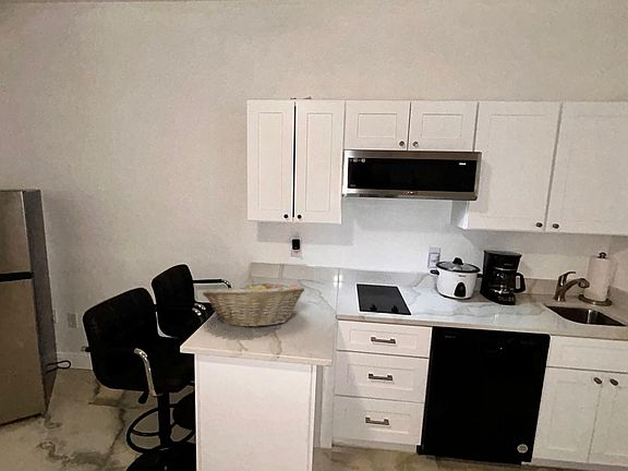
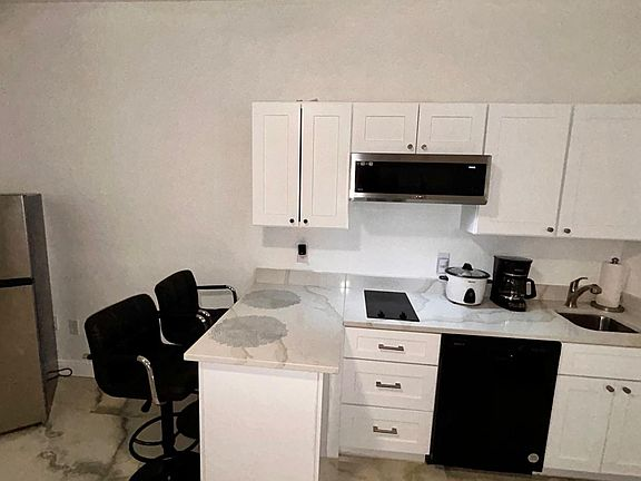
- fruit basket [202,279,305,328]
